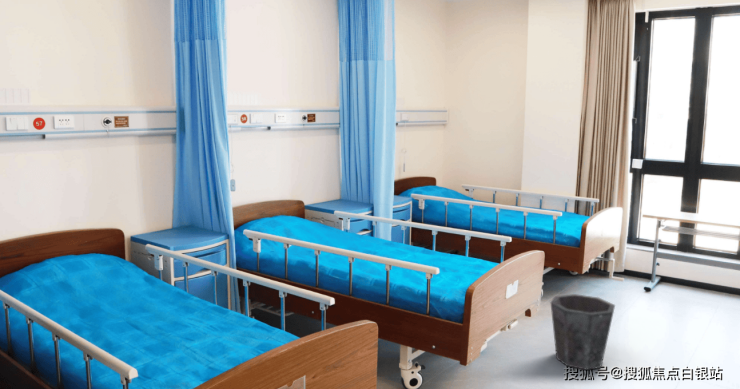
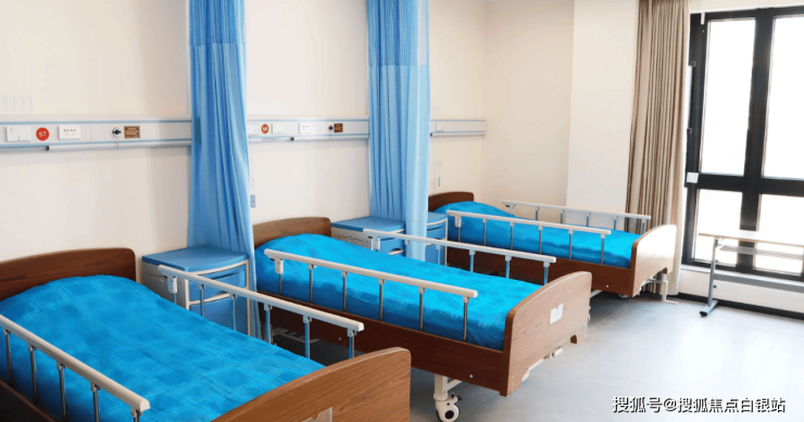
- waste bin [550,293,616,371]
